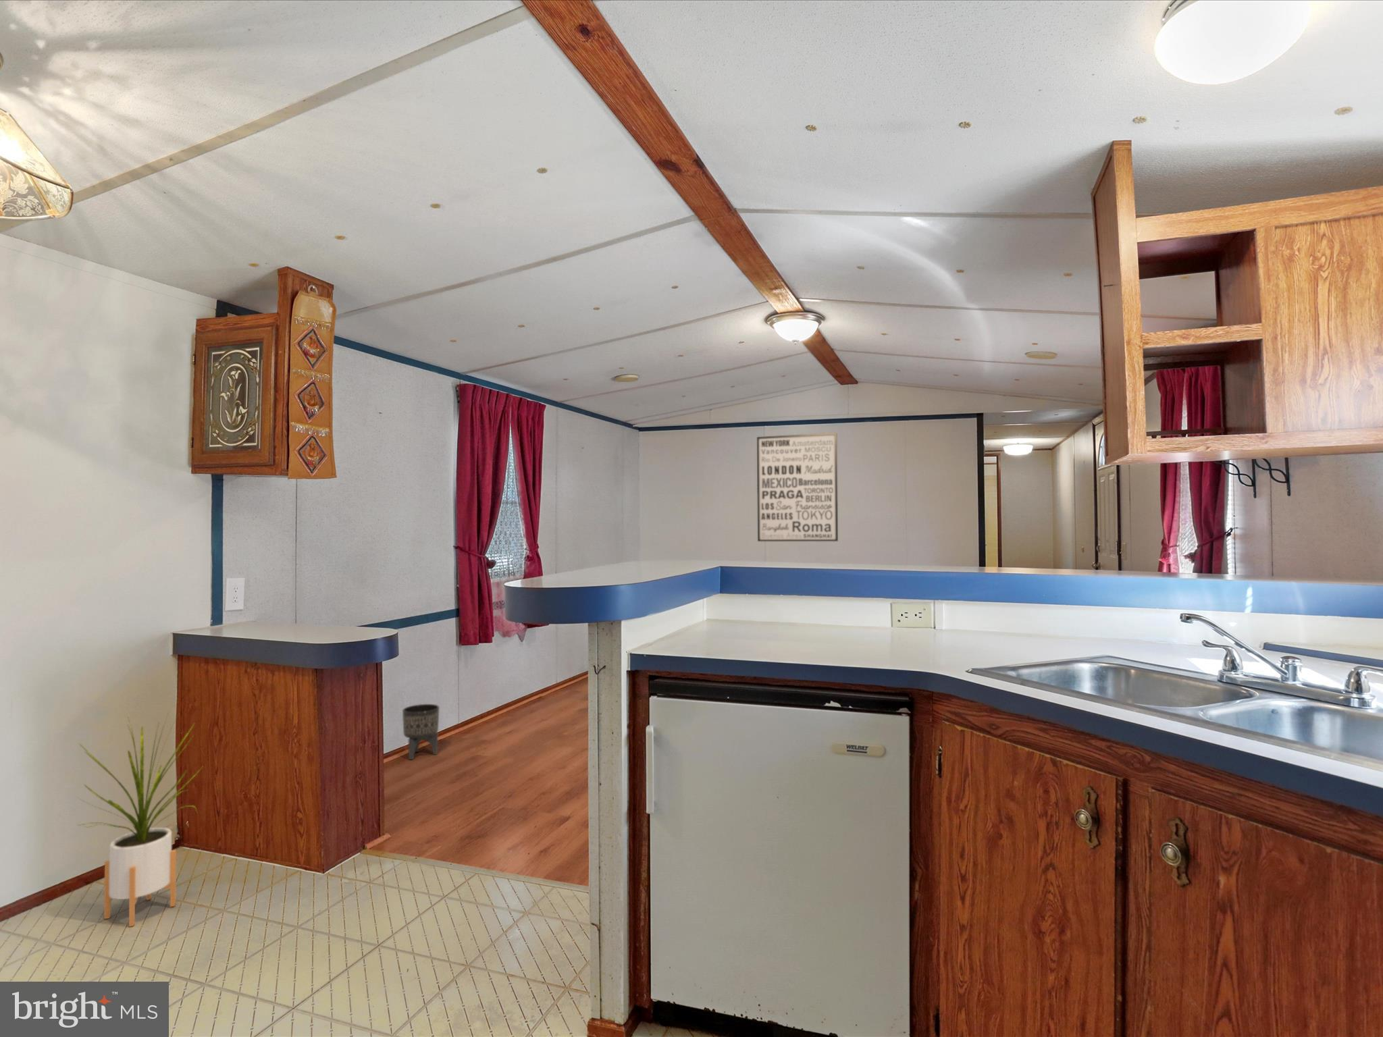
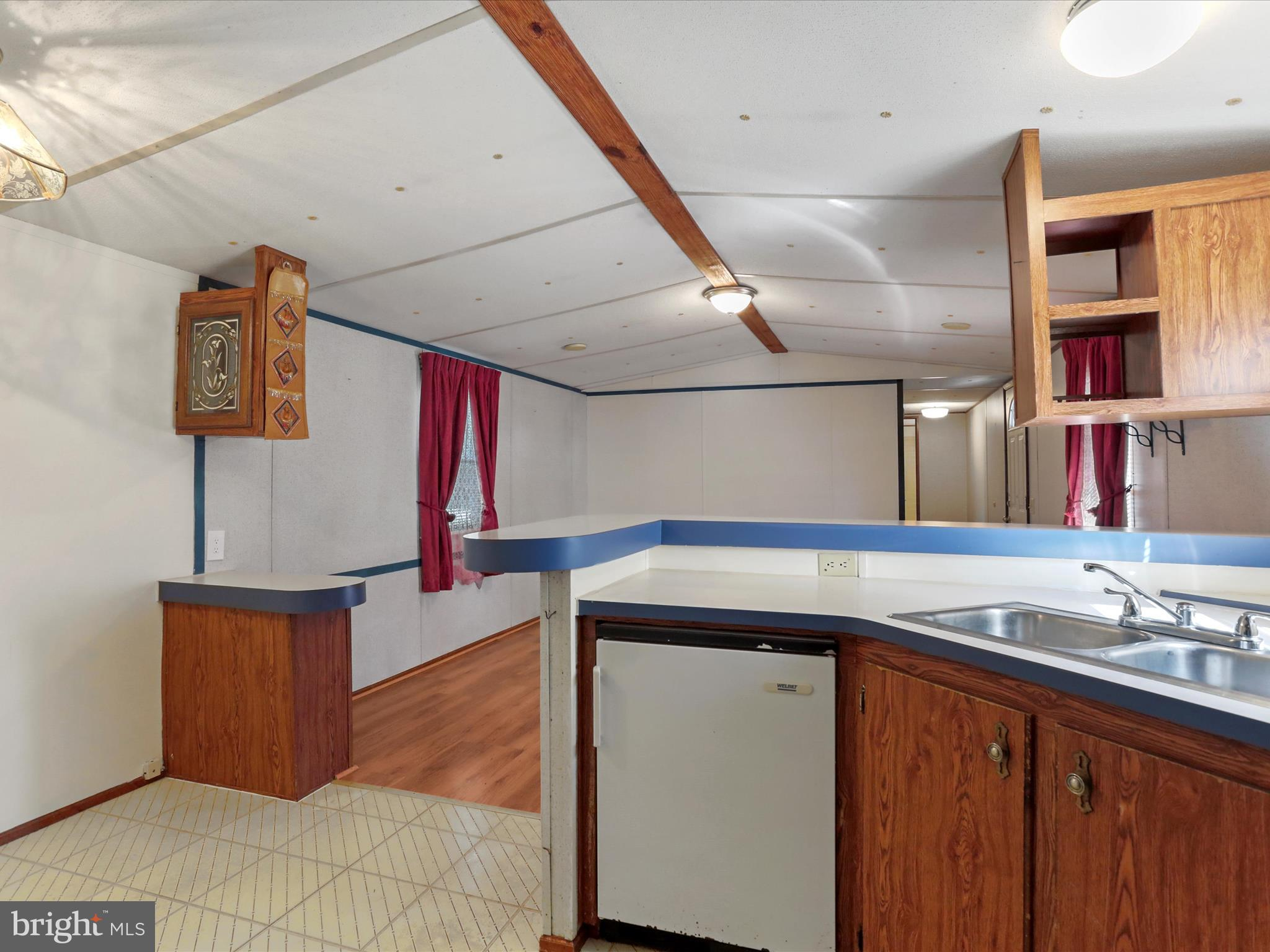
- wall art [757,432,839,542]
- planter [402,704,440,760]
- house plant [75,710,204,928]
